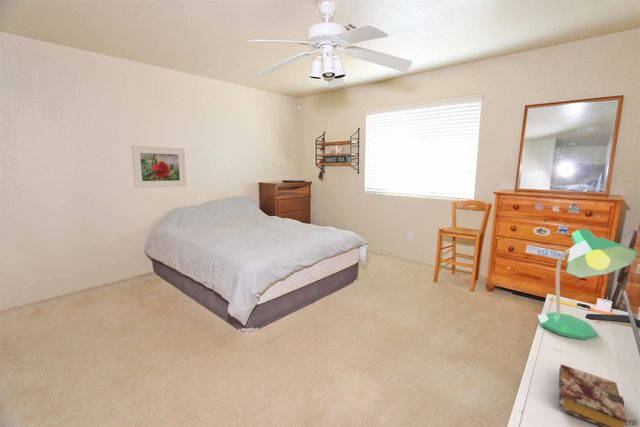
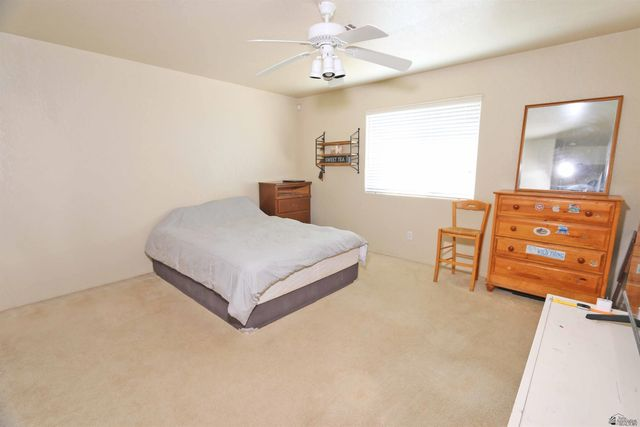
- book [558,363,628,427]
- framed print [131,144,187,189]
- desk lamp [537,228,639,341]
